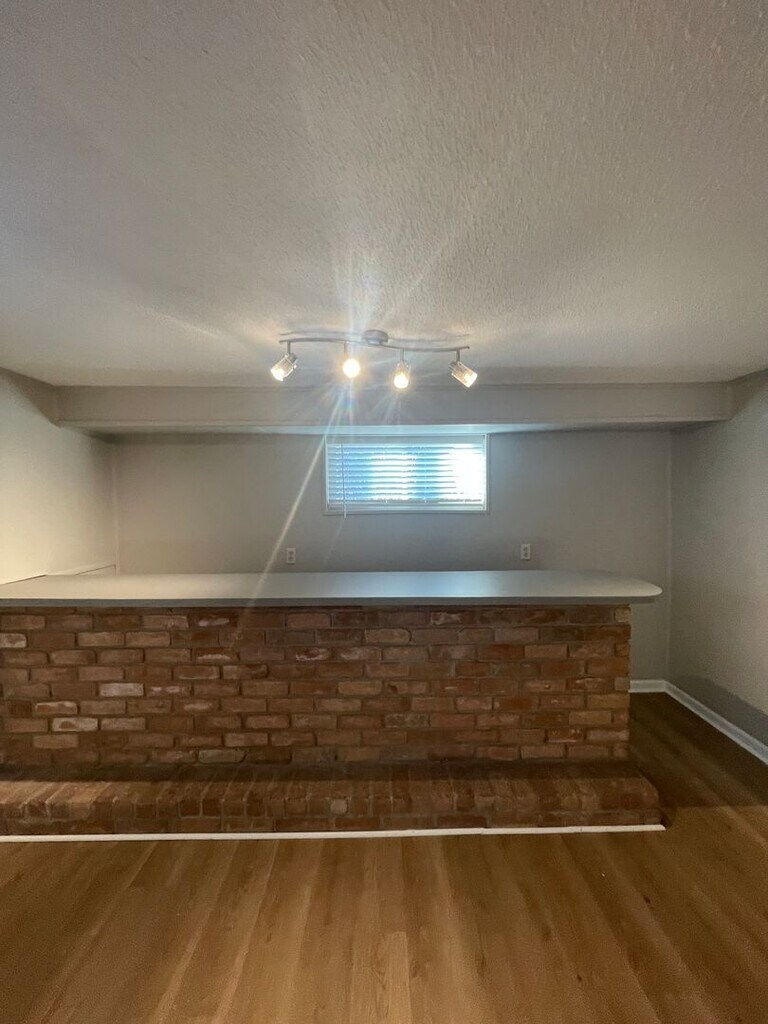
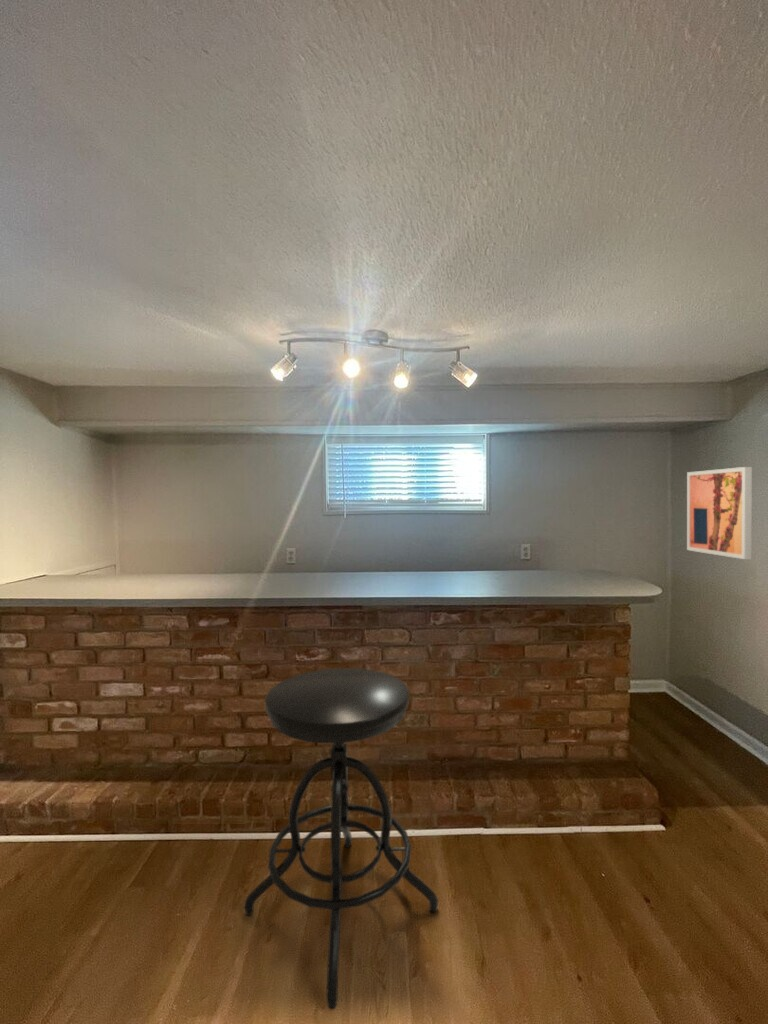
+ stool [243,667,439,1011]
+ wall art [686,466,753,560]
